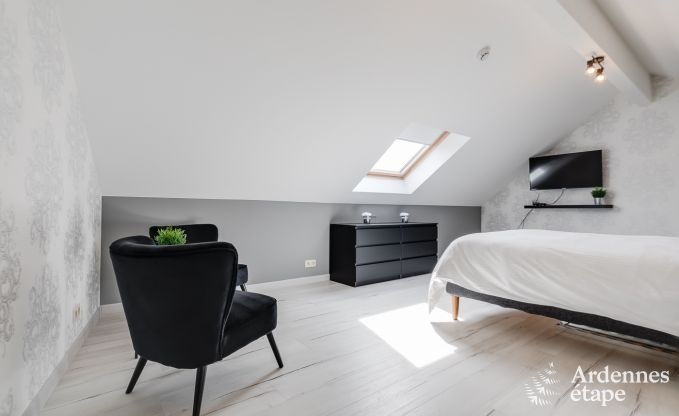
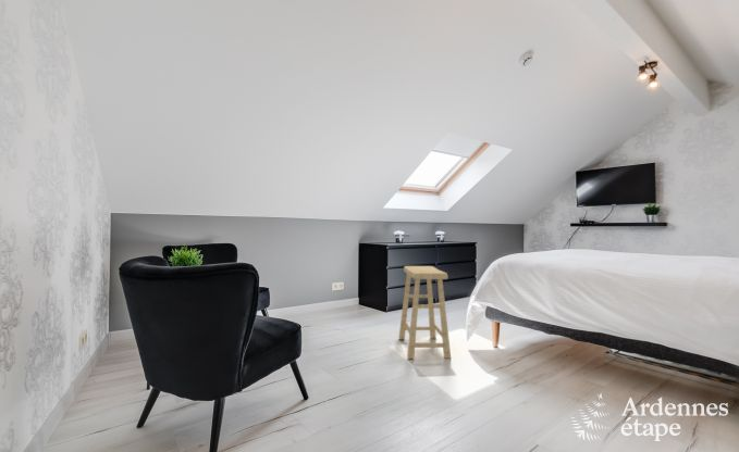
+ stool [397,265,452,360]
